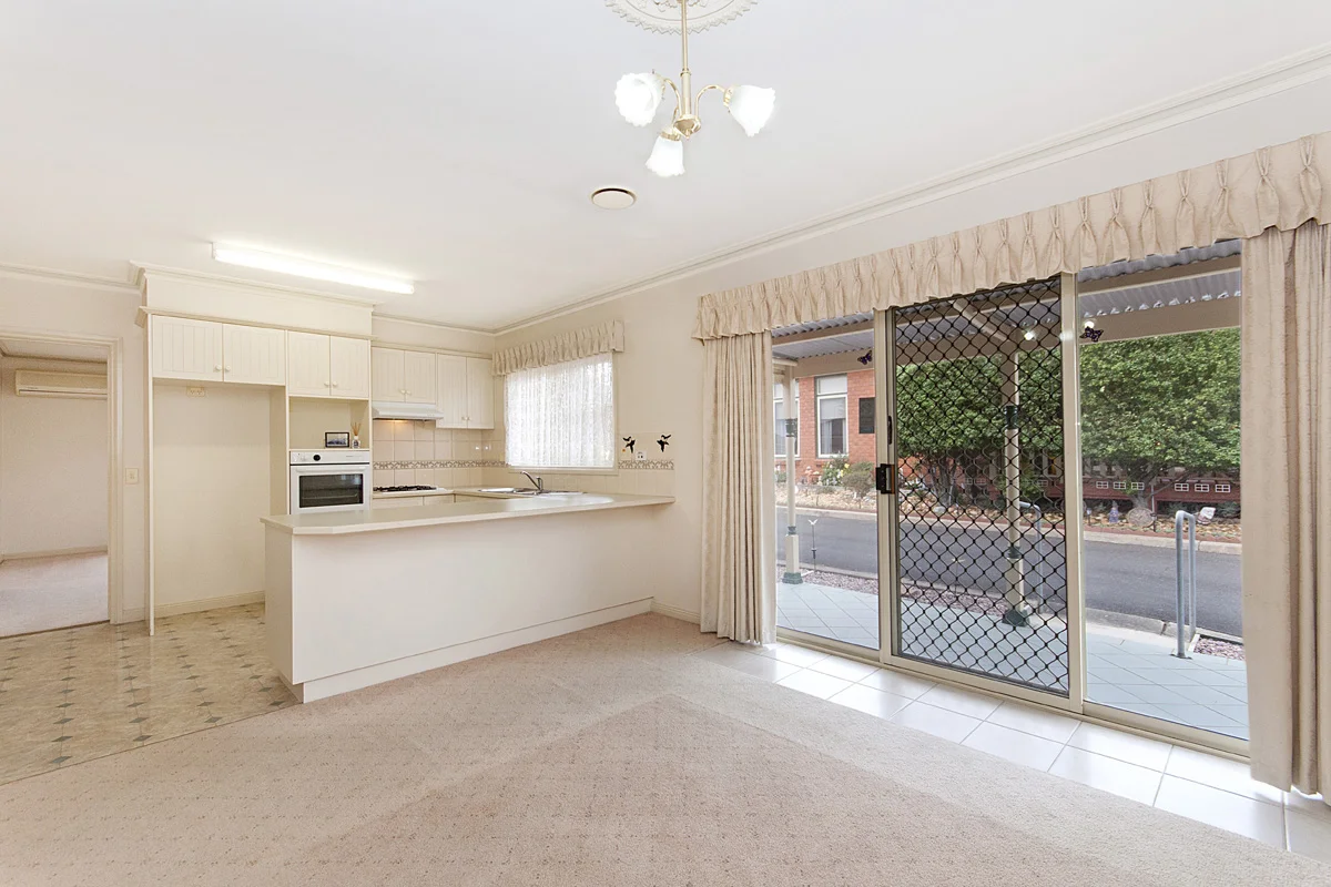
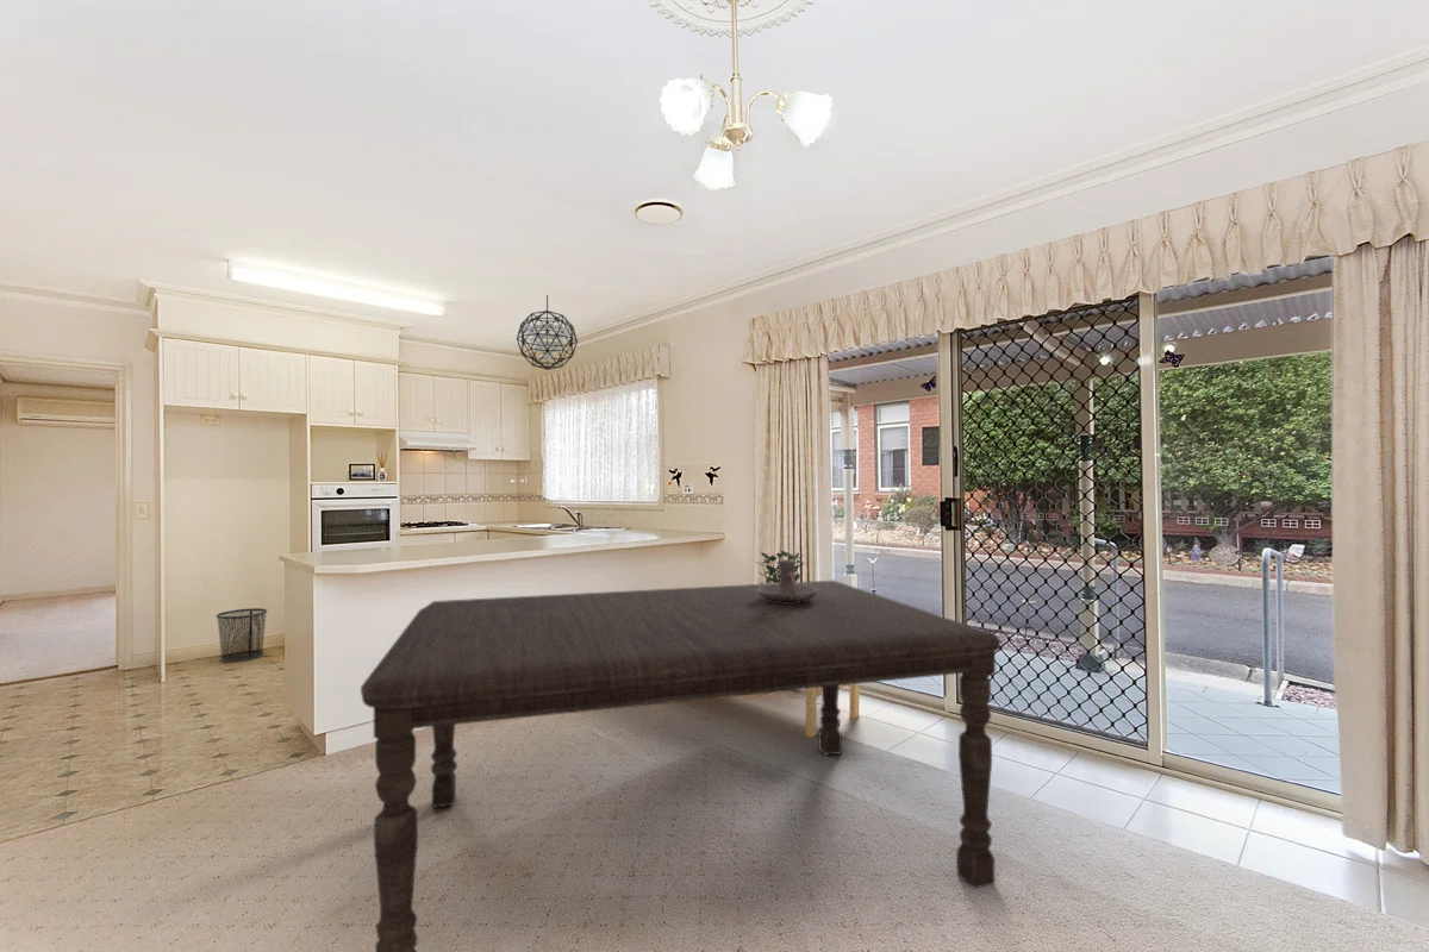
+ bench [805,684,860,738]
+ pendant light [516,294,579,371]
+ waste bin [216,607,269,663]
+ candle holder [757,558,817,602]
+ potted plant [755,547,809,584]
+ dining table [360,580,1001,952]
